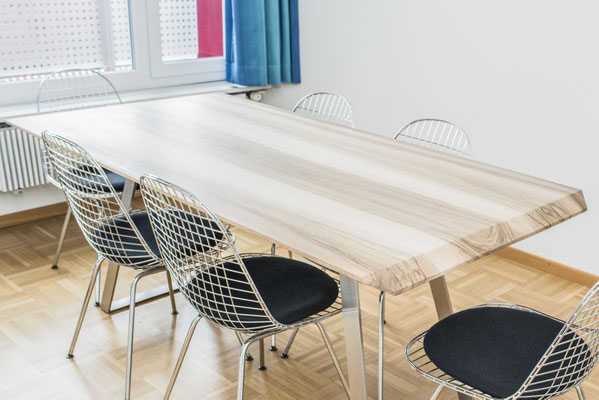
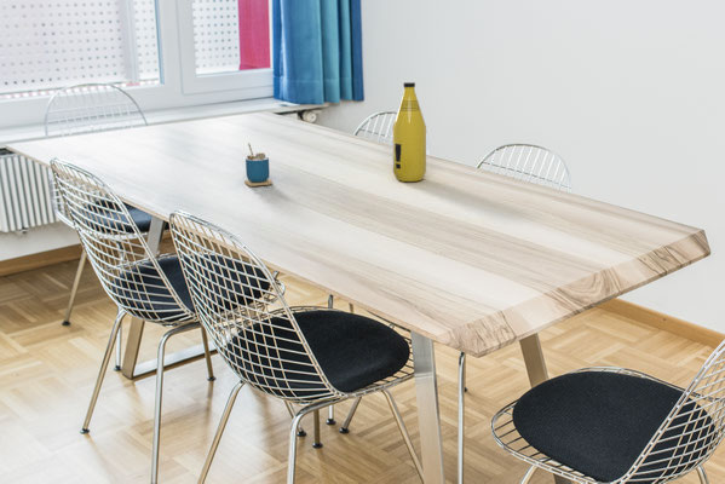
+ cup [243,142,274,188]
+ bottle [392,81,427,183]
